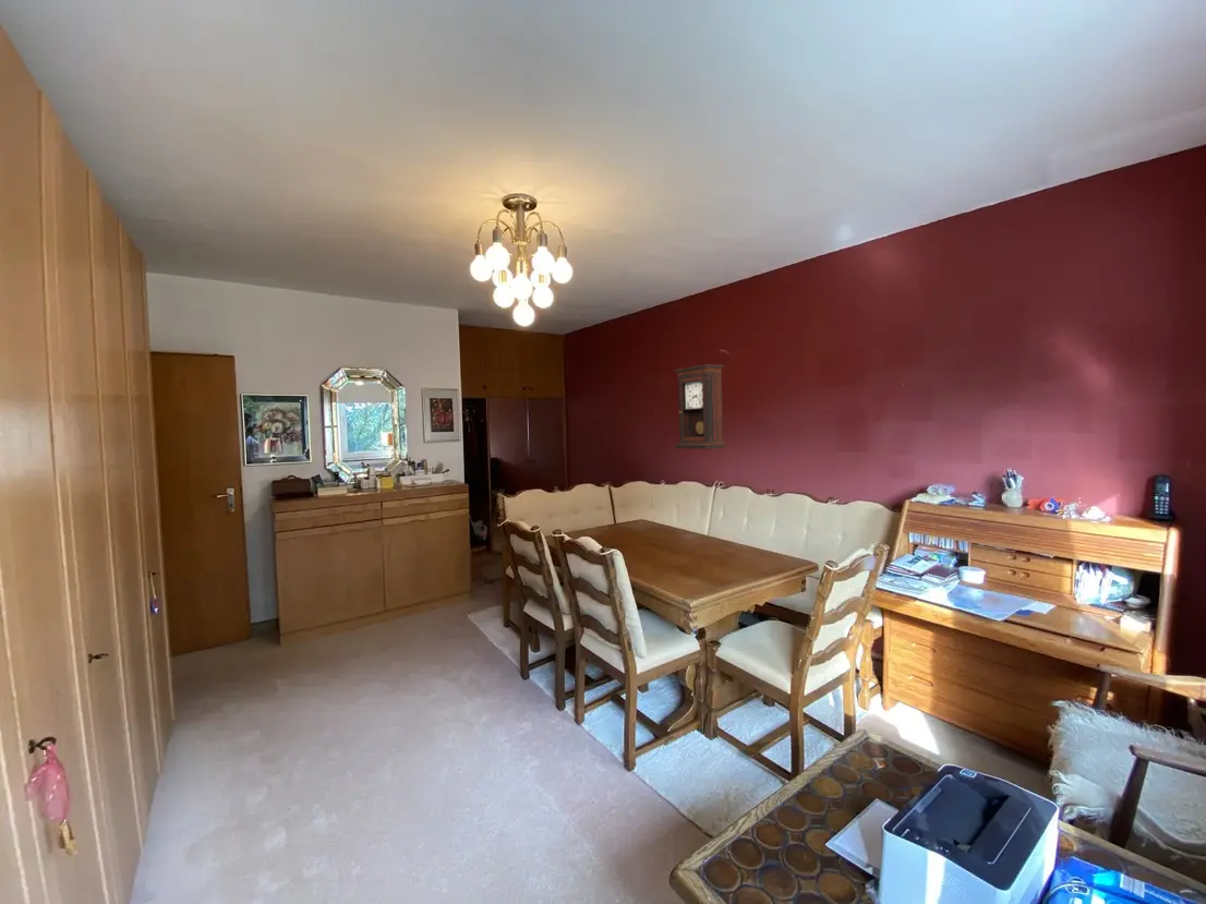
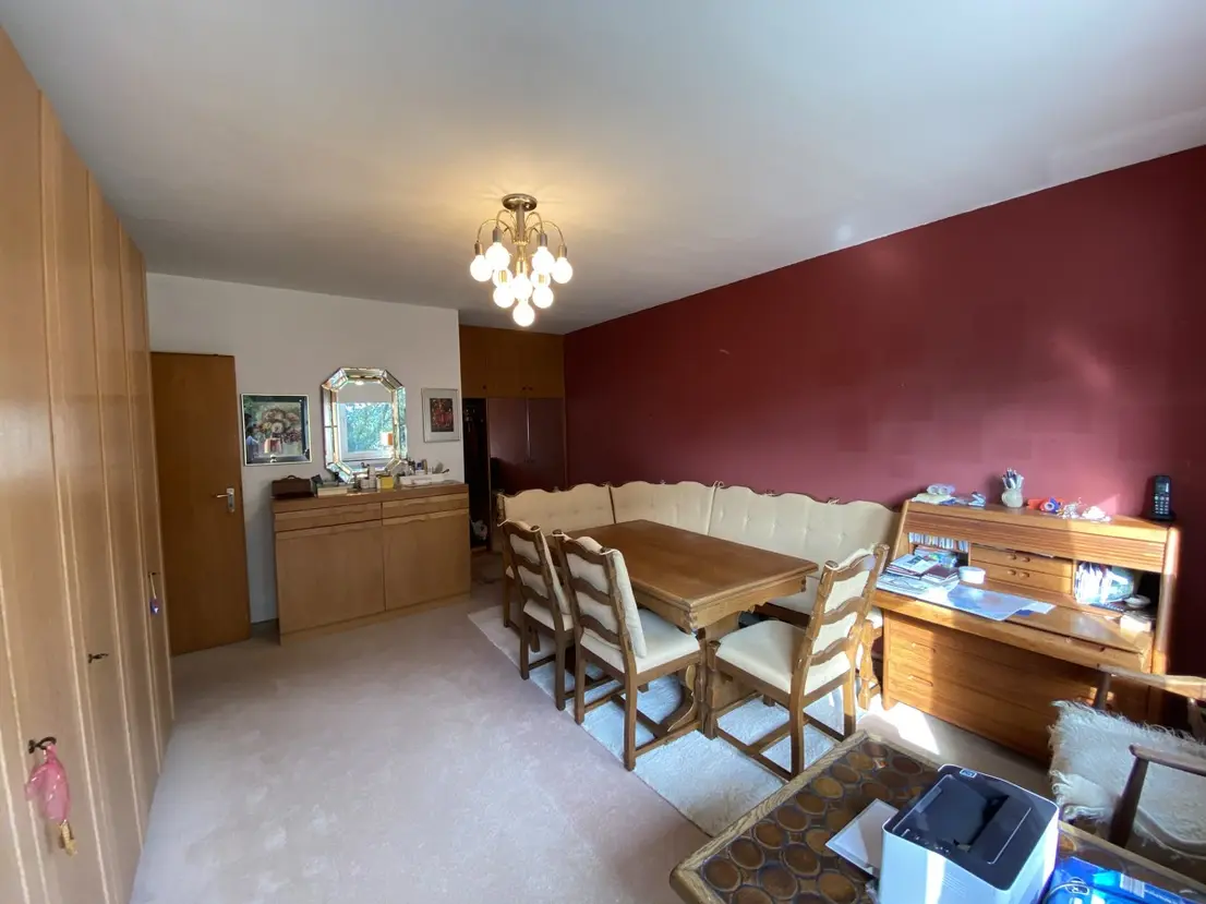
- pendulum clock [673,363,727,450]
